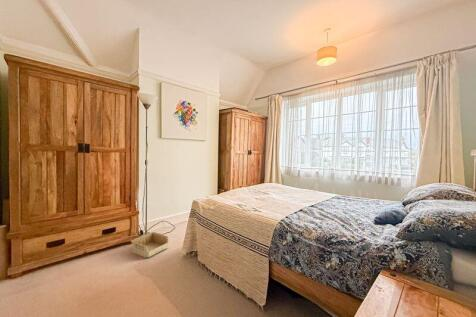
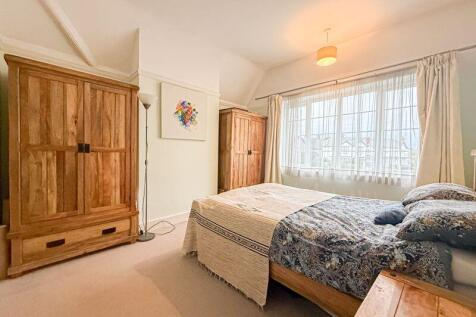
- storage bin [130,231,169,259]
